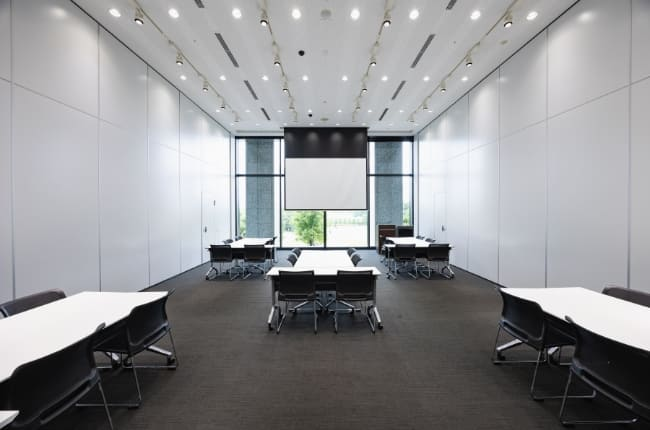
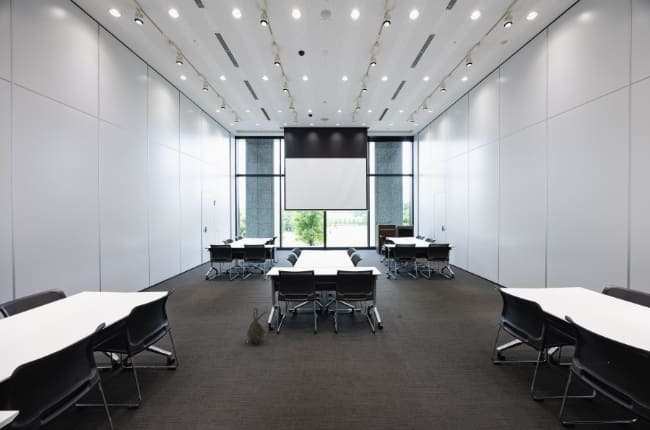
+ backpack [246,307,270,345]
